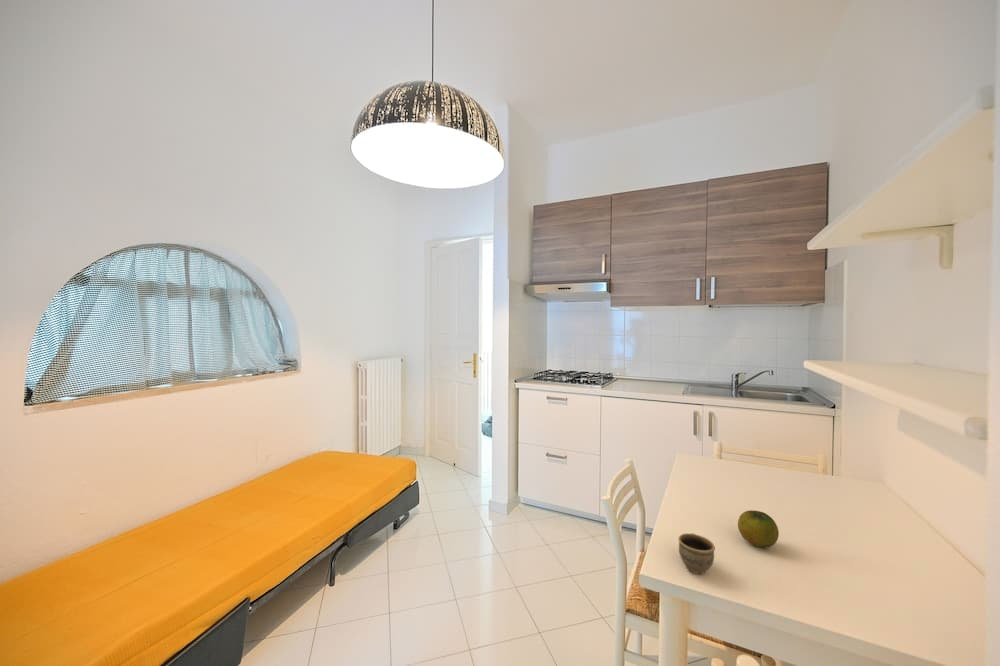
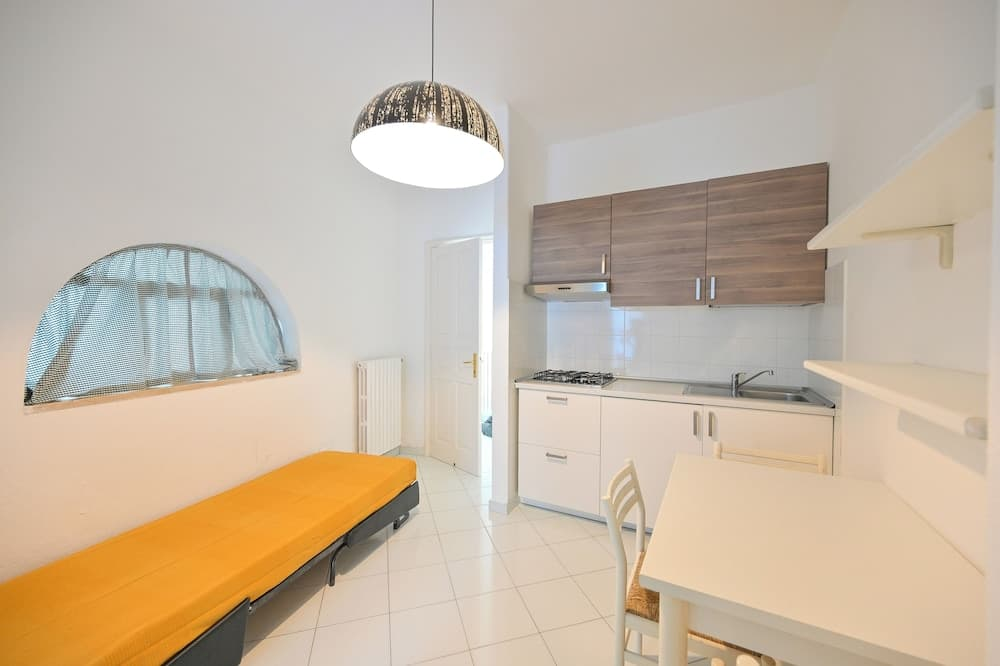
- fruit [737,509,780,549]
- cup [677,532,716,575]
